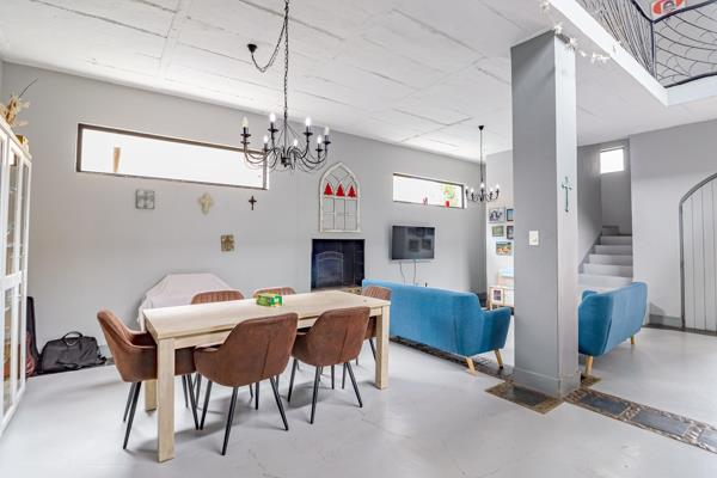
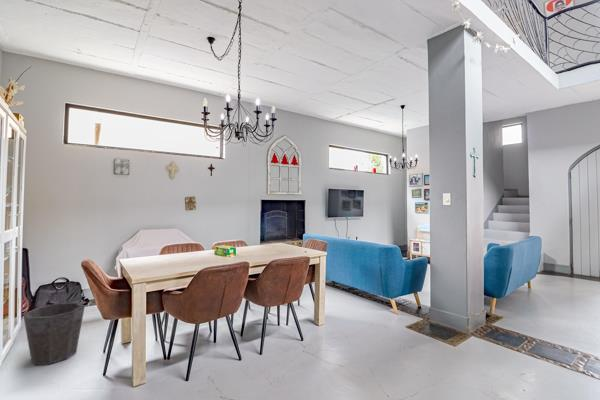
+ waste bin [22,301,86,366]
